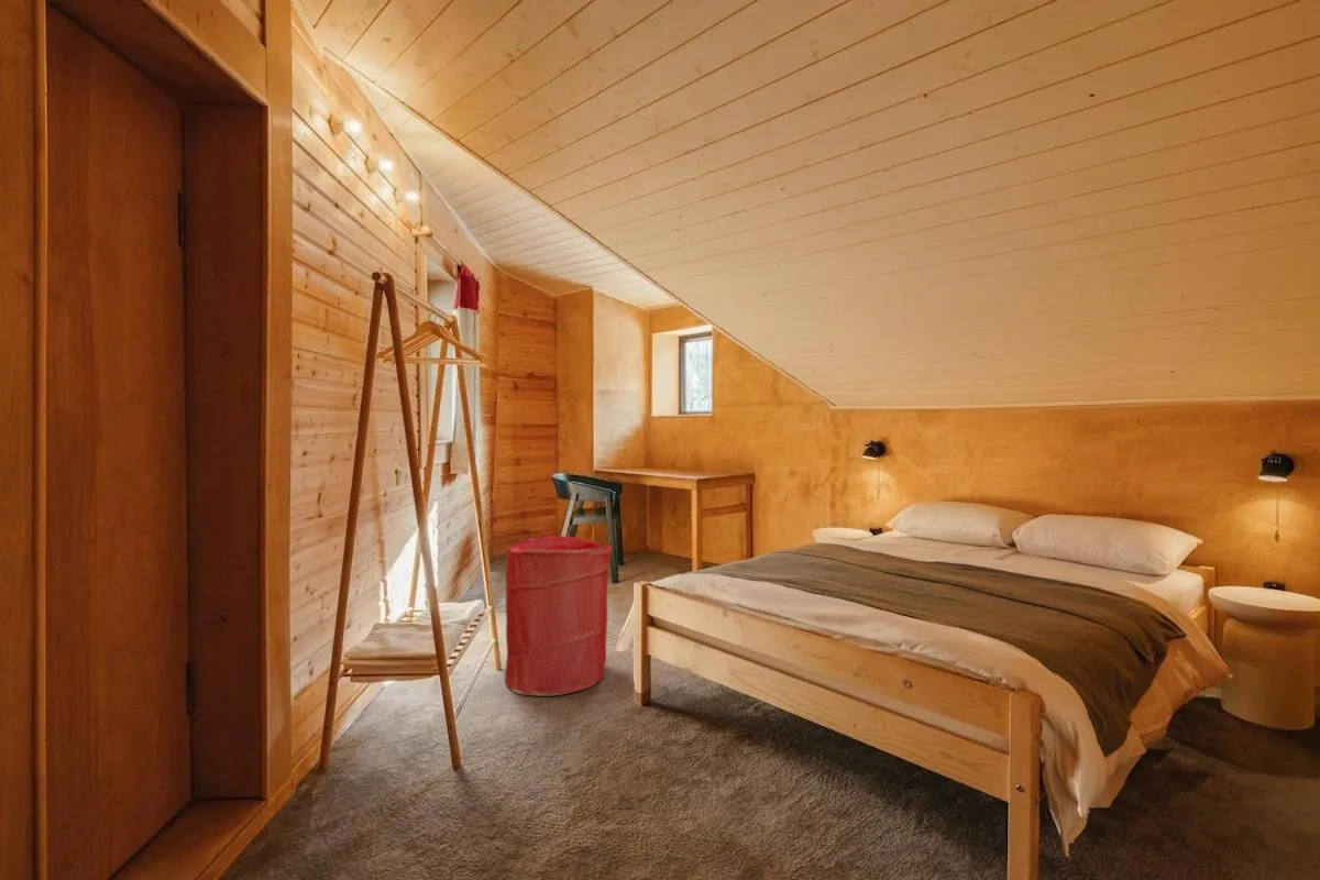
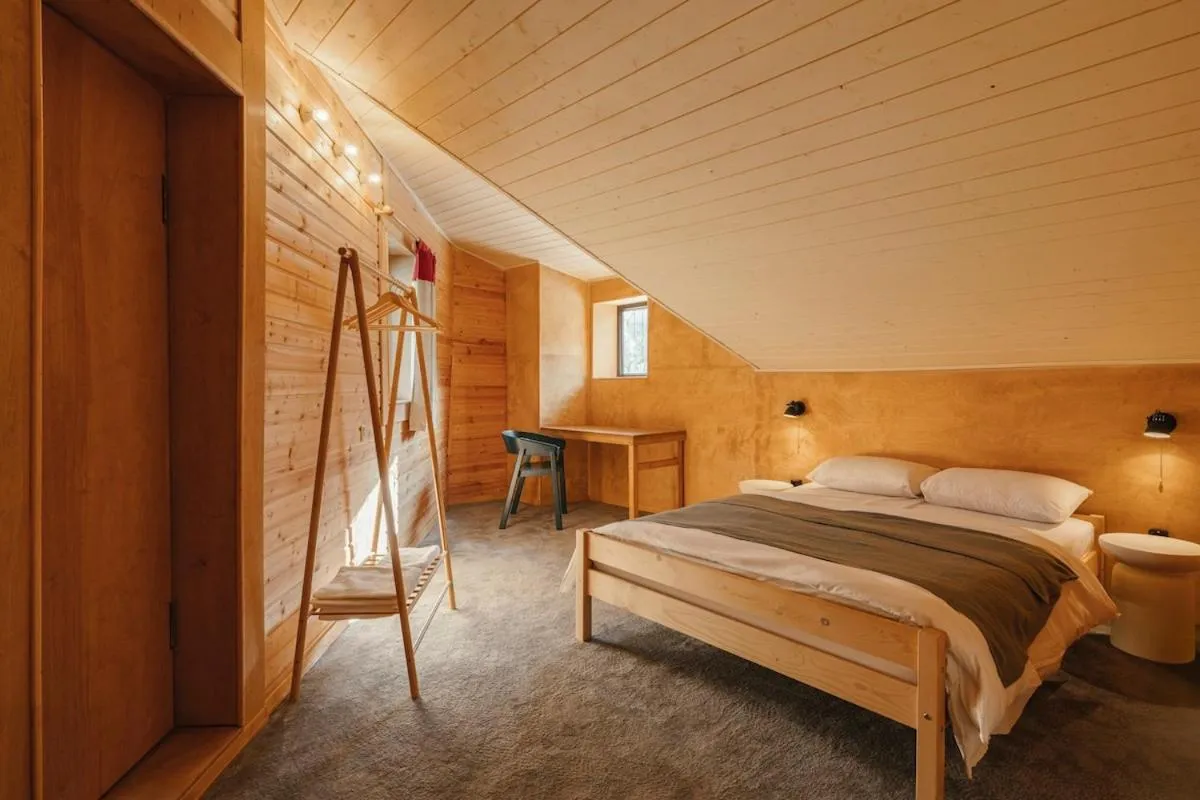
- laundry hamper [504,535,613,697]
